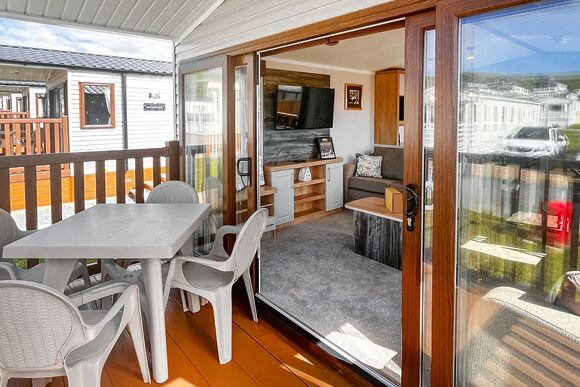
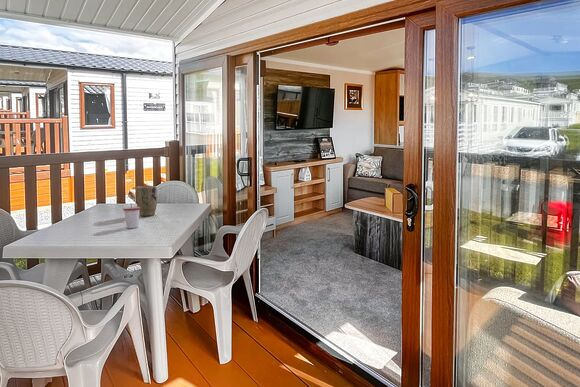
+ plant pot [135,185,158,217]
+ cup [122,202,140,229]
